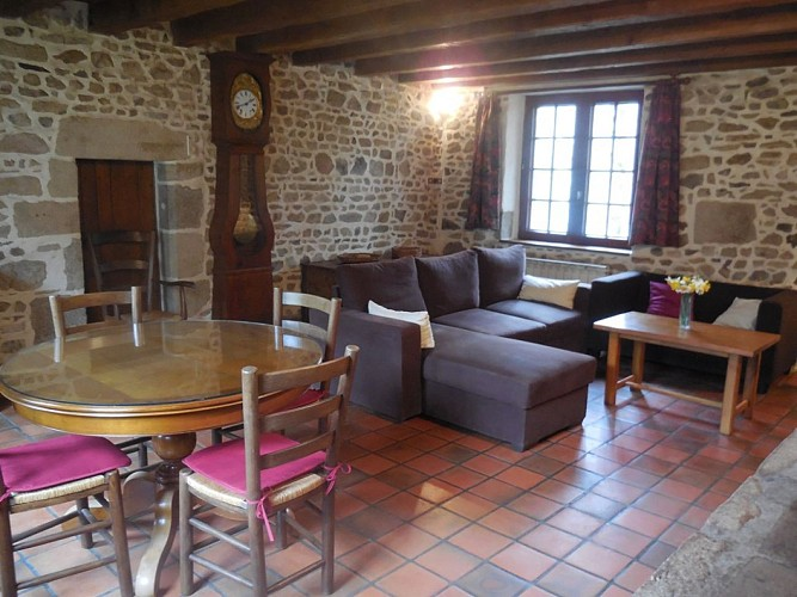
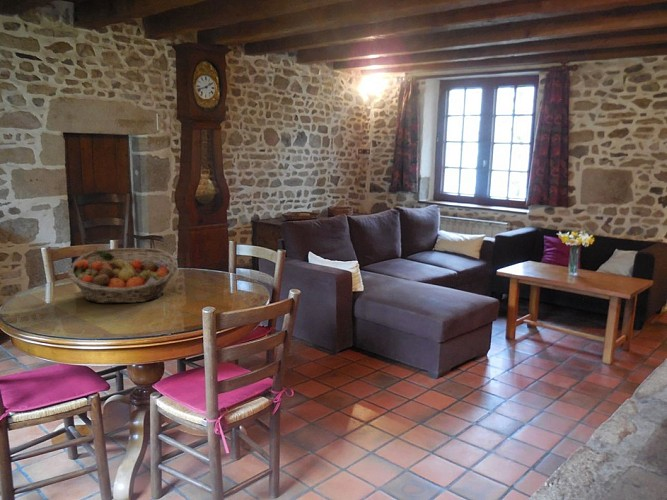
+ fruit basket [67,247,179,304]
